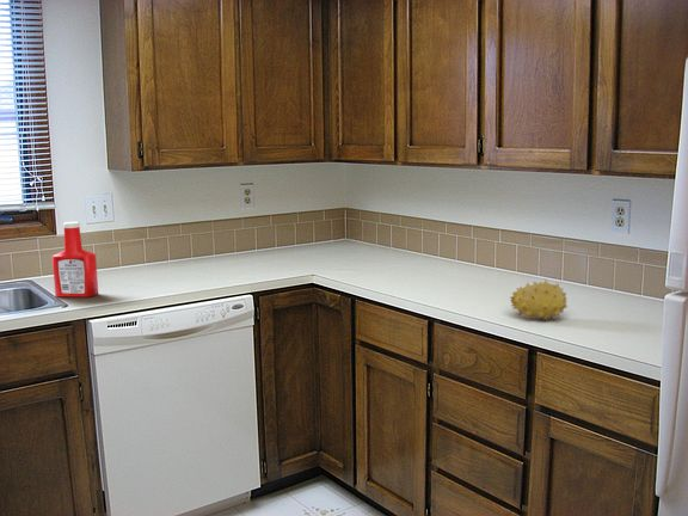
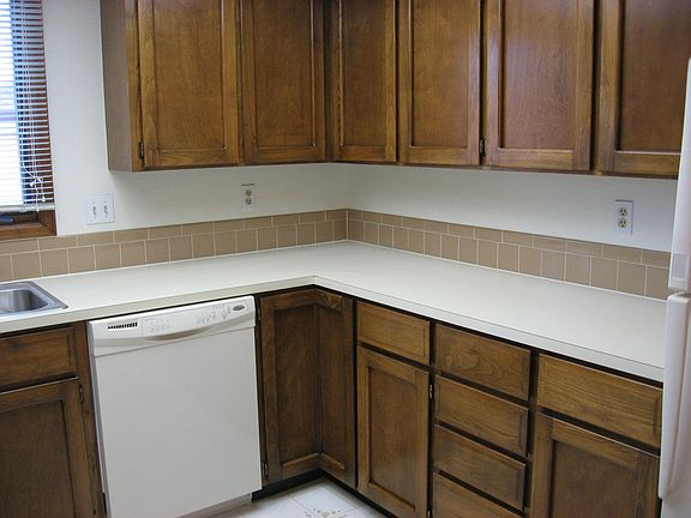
- fruit [509,280,569,321]
- soap bottle [51,221,99,299]
